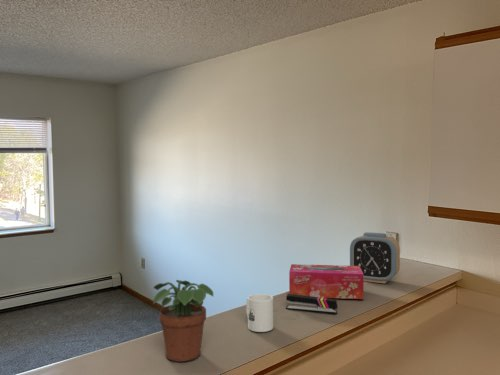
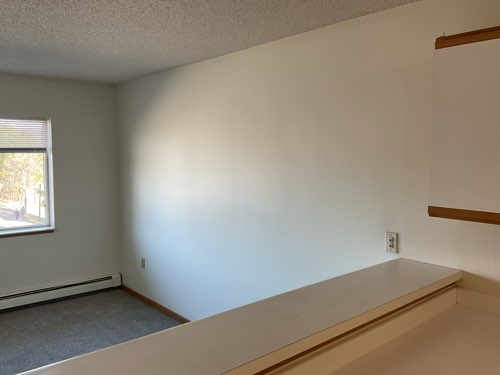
- tissue box [288,263,364,300]
- mug [245,293,274,333]
- alarm clock [349,231,401,284]
- stapler [285,293,339,315]
- potted plant [152,279,214,363]
